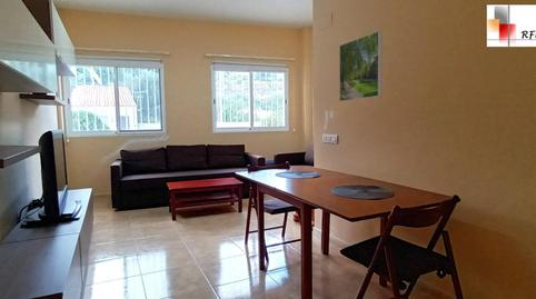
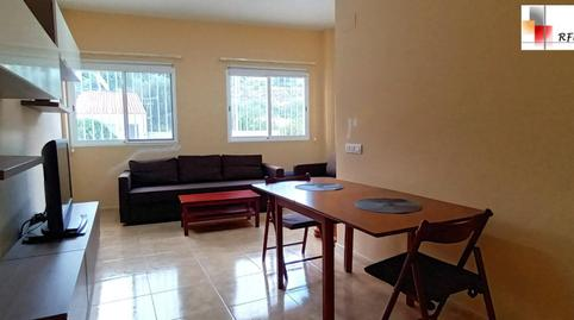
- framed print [338,30,383,102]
